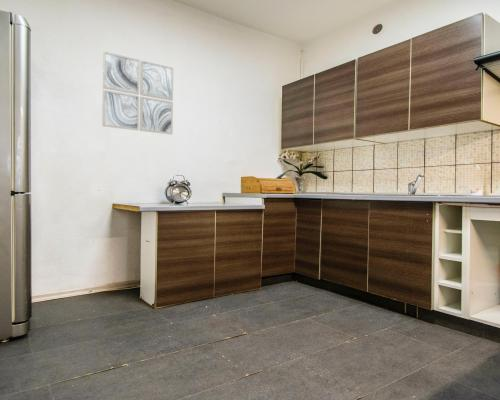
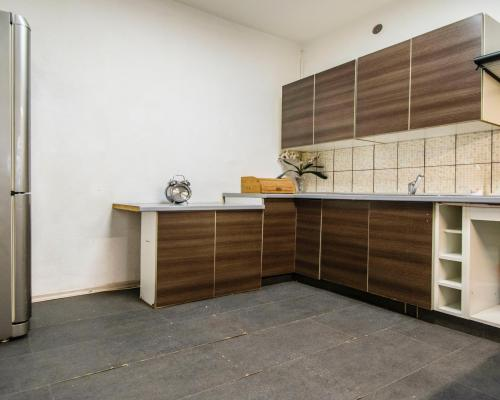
- wall art [101,50,174,136]
